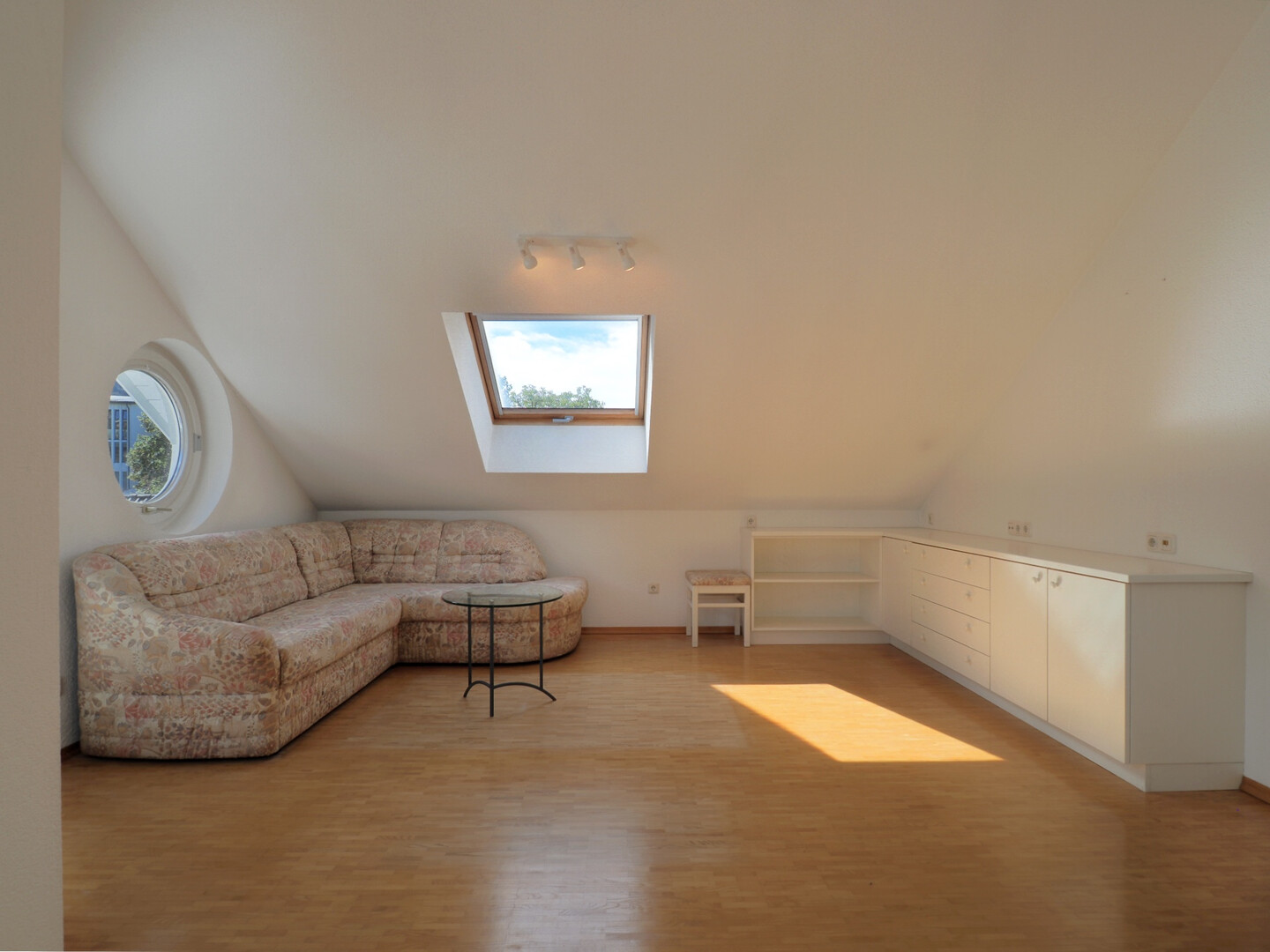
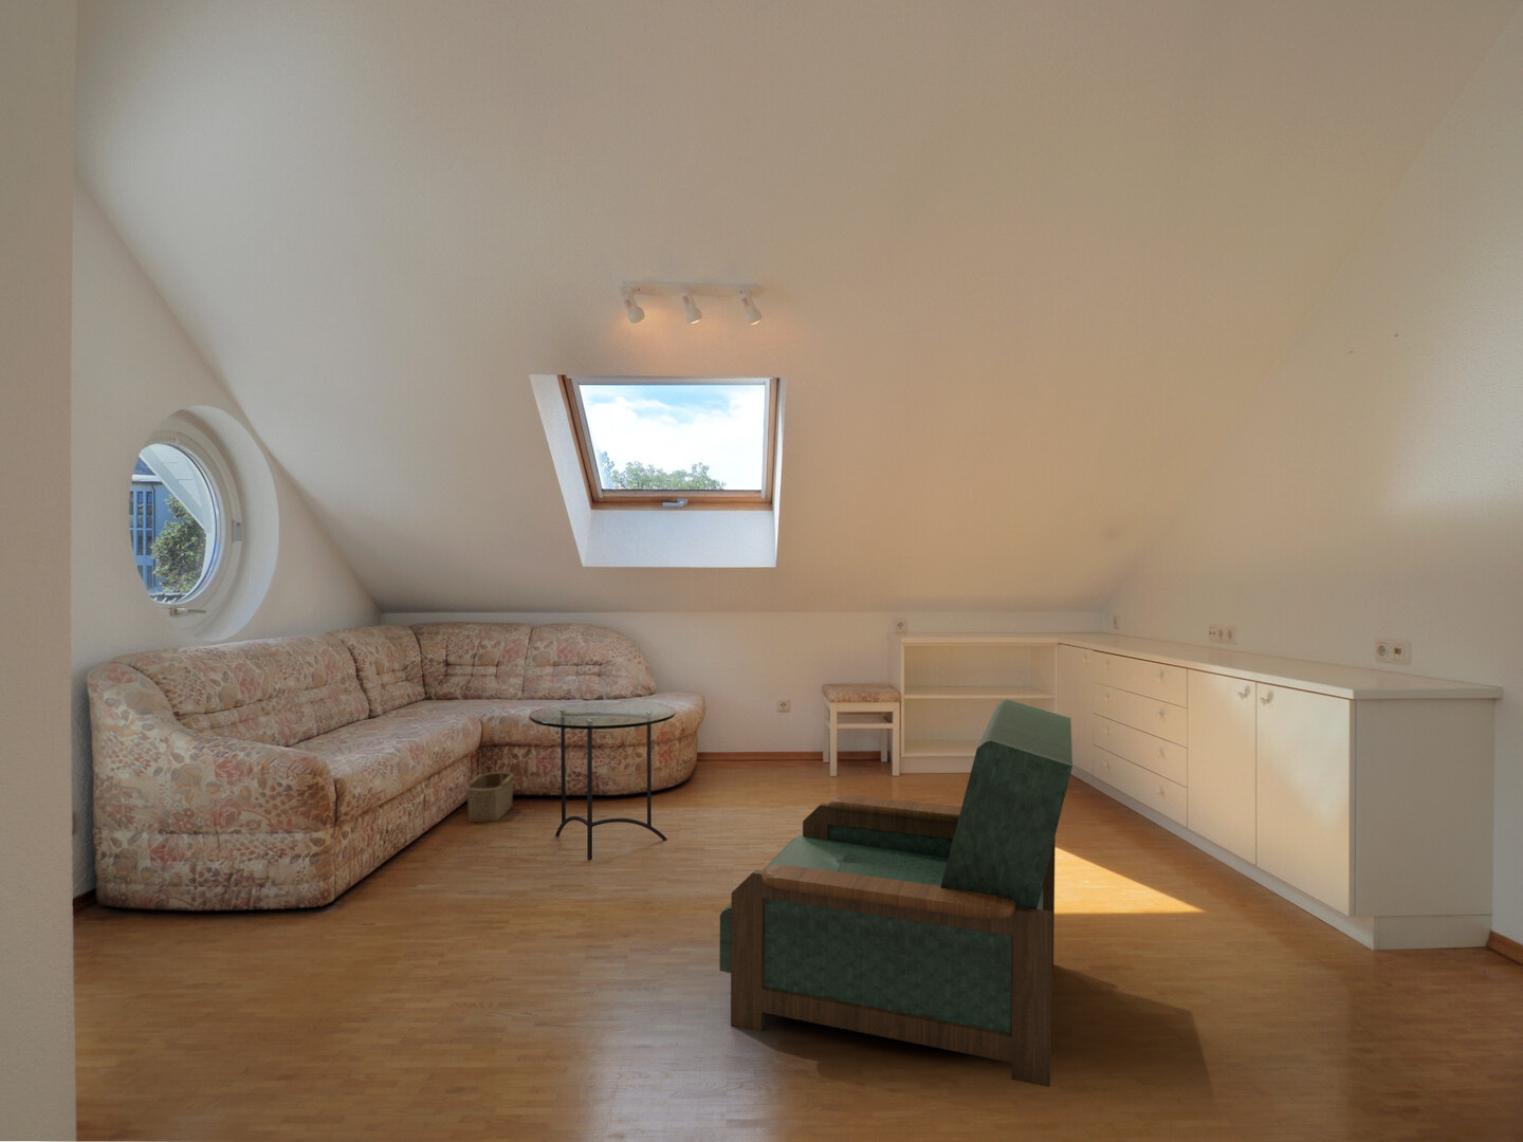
+ armchair [718,699,1073,1088]
+ wicker basket [466,745,516,823]
